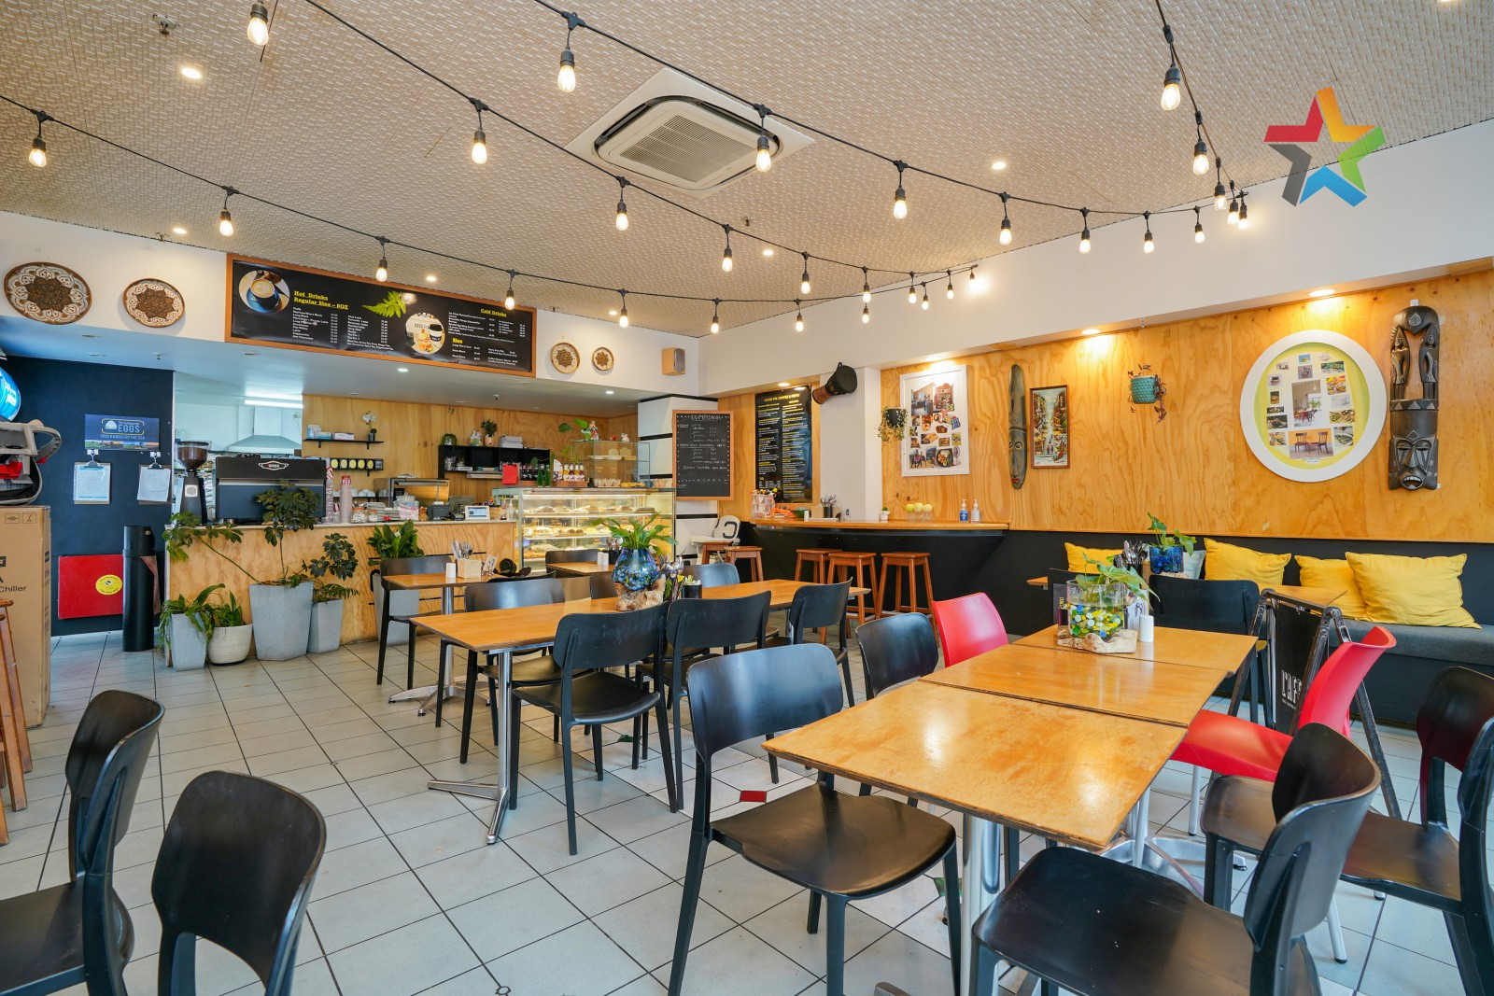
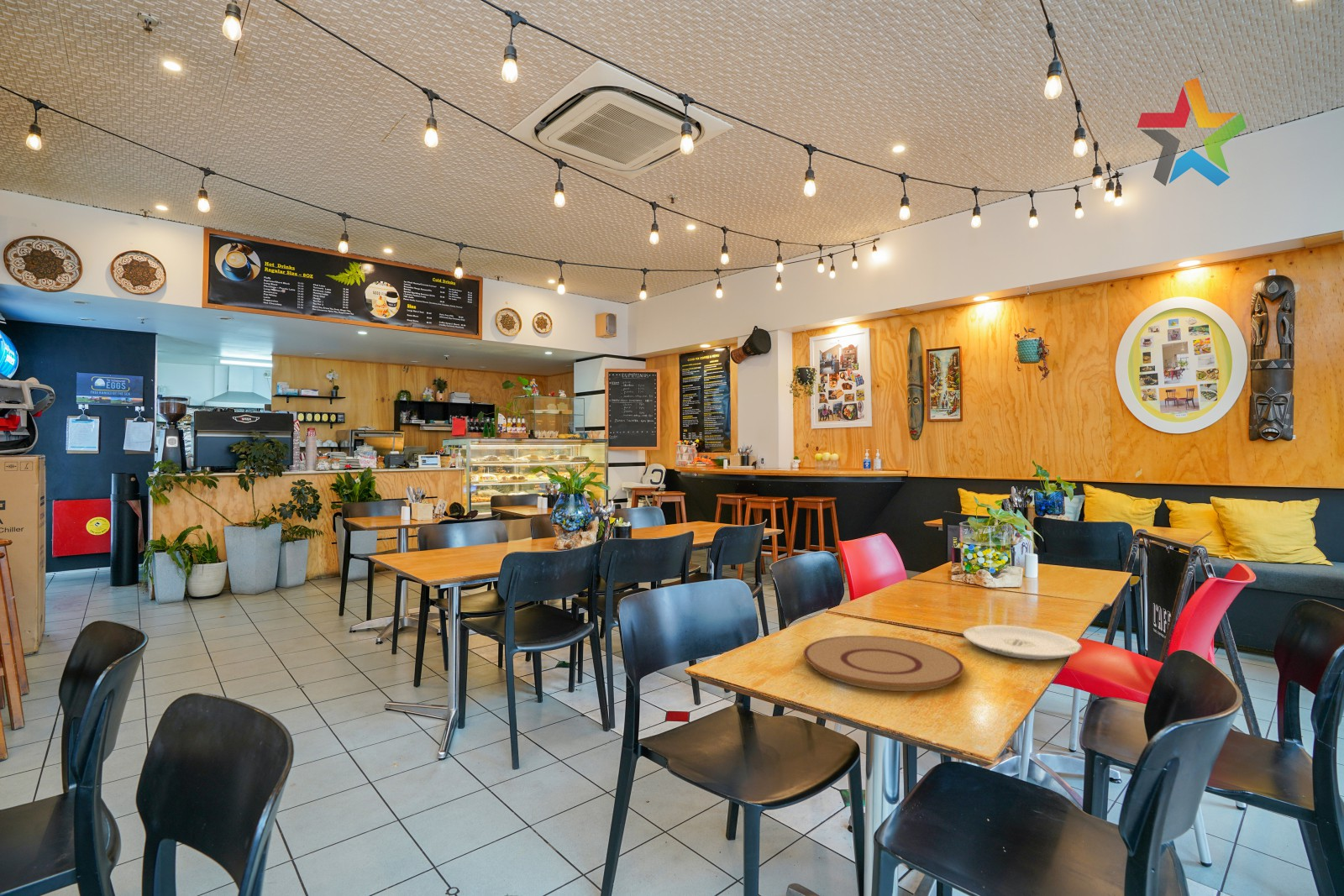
+ plate [802,635,965,692]
+ plate [963,624,1083,661]
